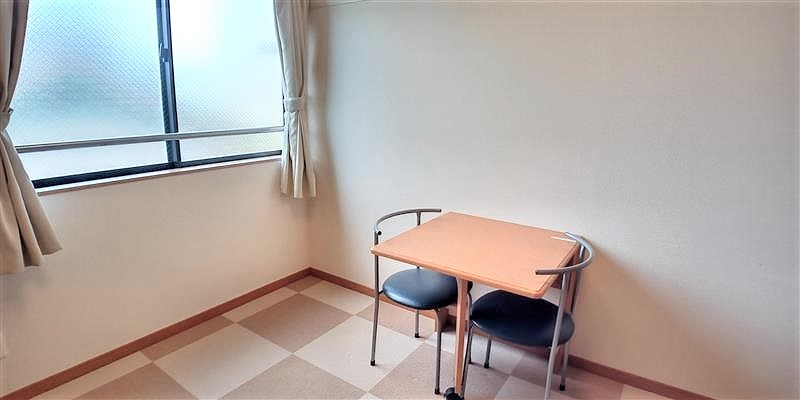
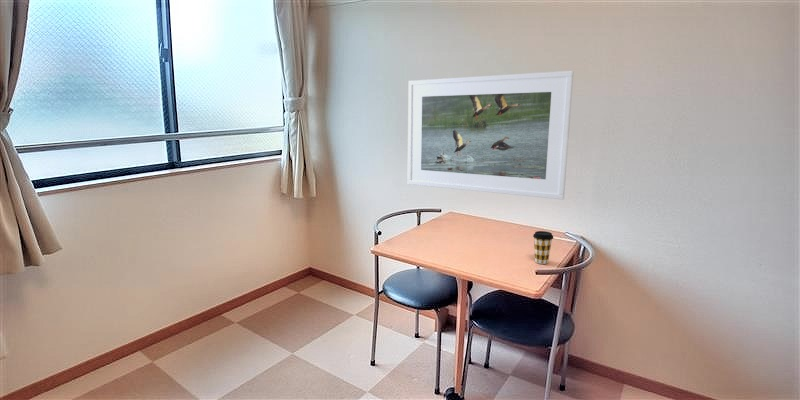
+ coffee cup [532,230,554,265]
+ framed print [407,70,575,201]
